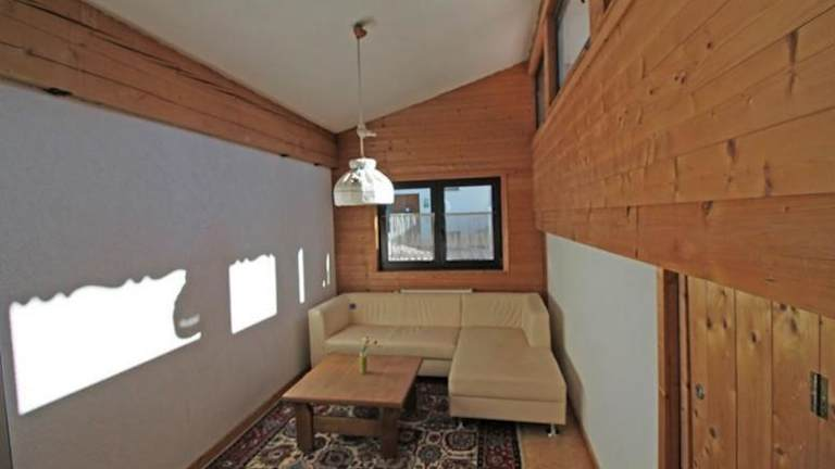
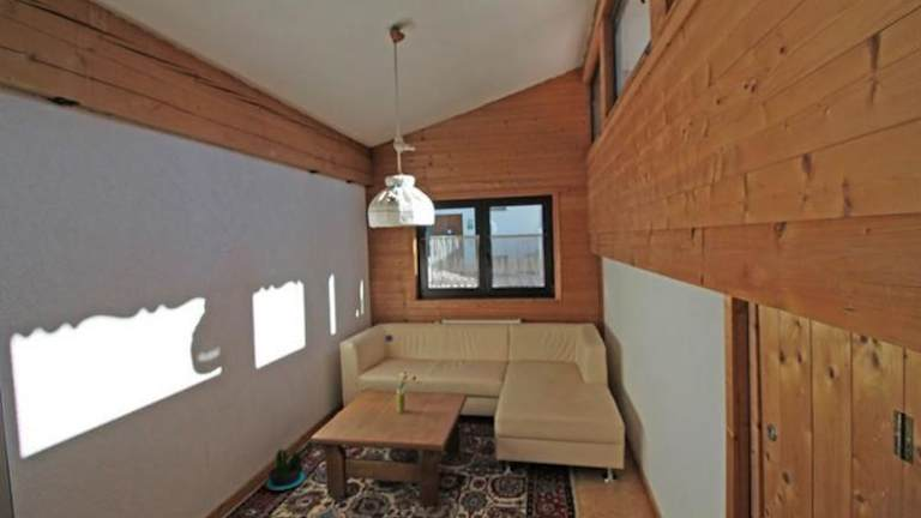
+ potted plant [264,447,313,492]
